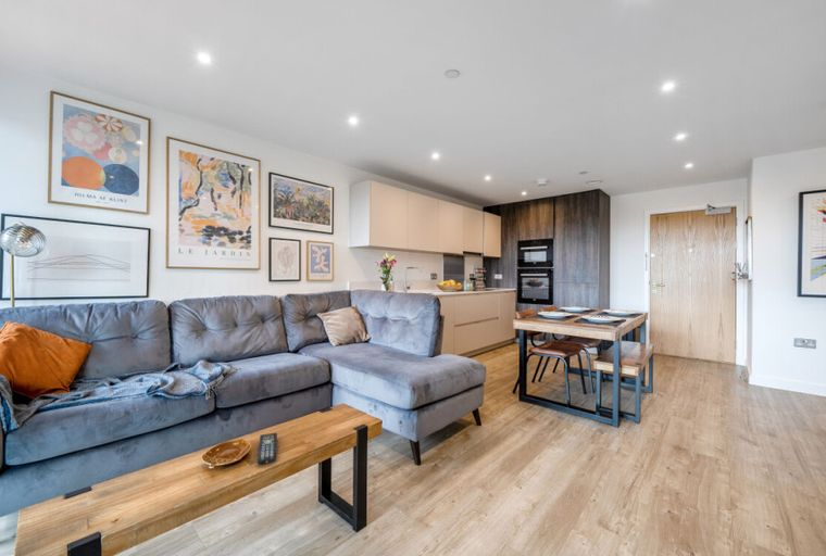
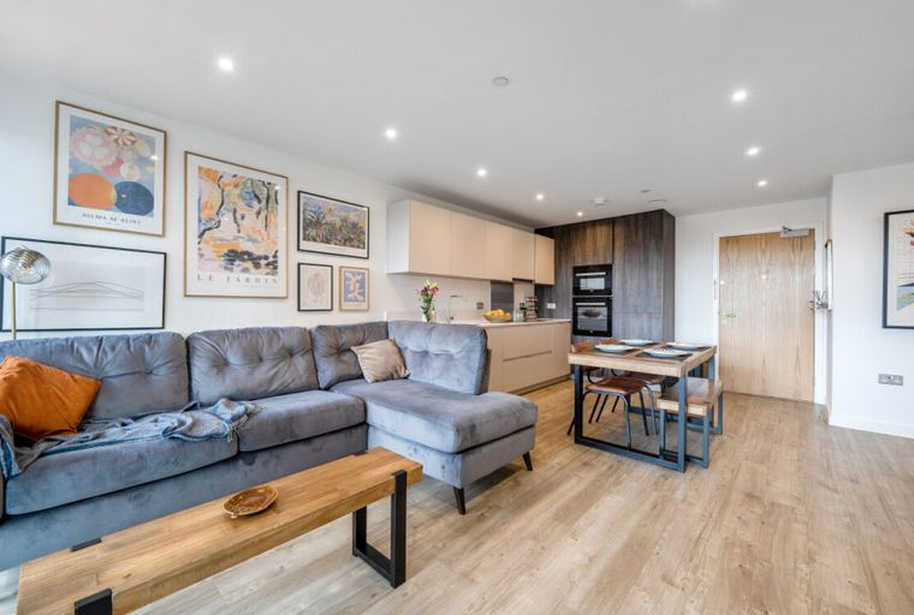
- remote control [256,432,278,465]
